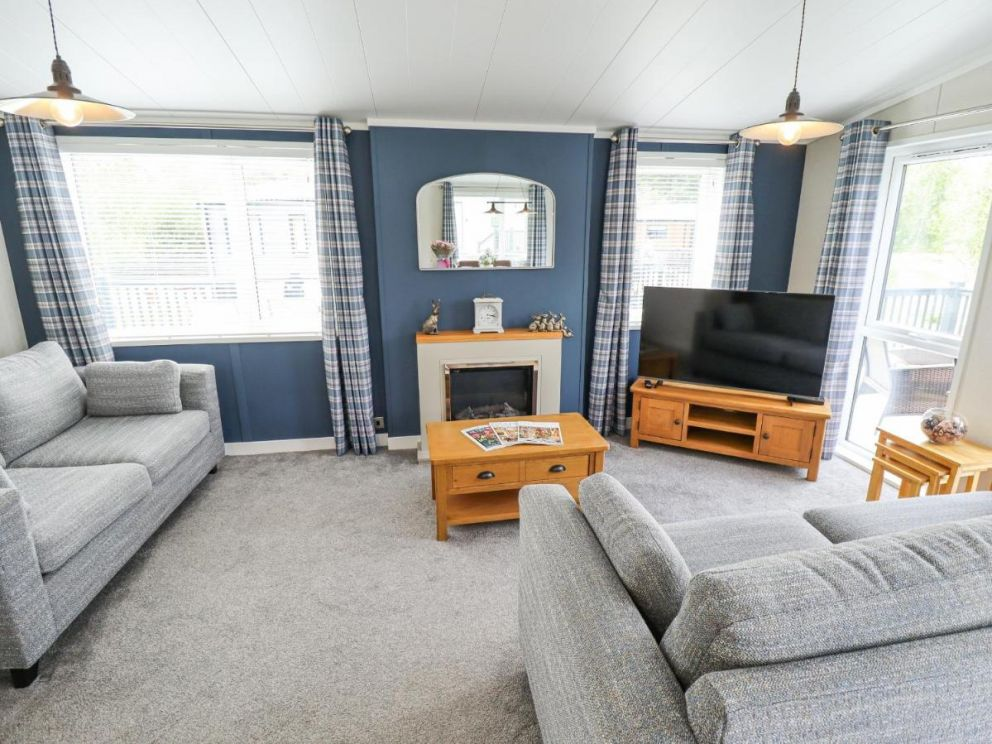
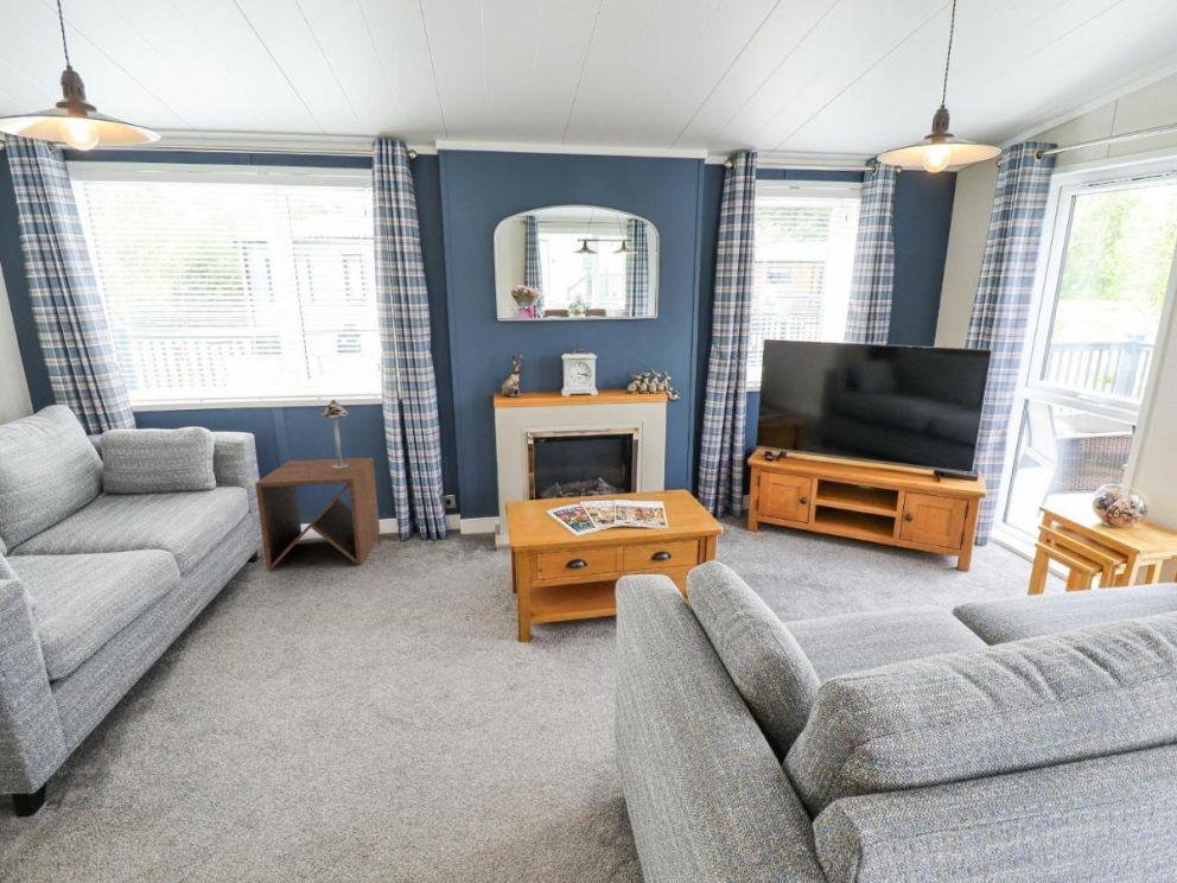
+ table lamp [319,399,350,468]
+ side table [254,457,381,571]
